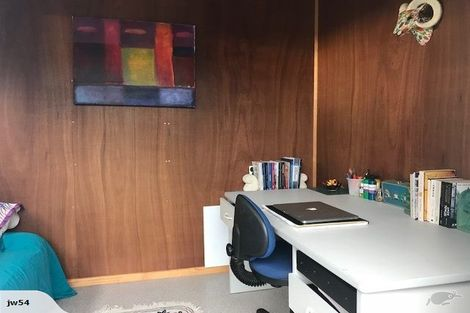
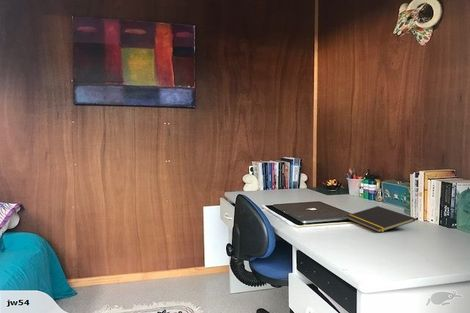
+ notepad [346,205,416,233]
